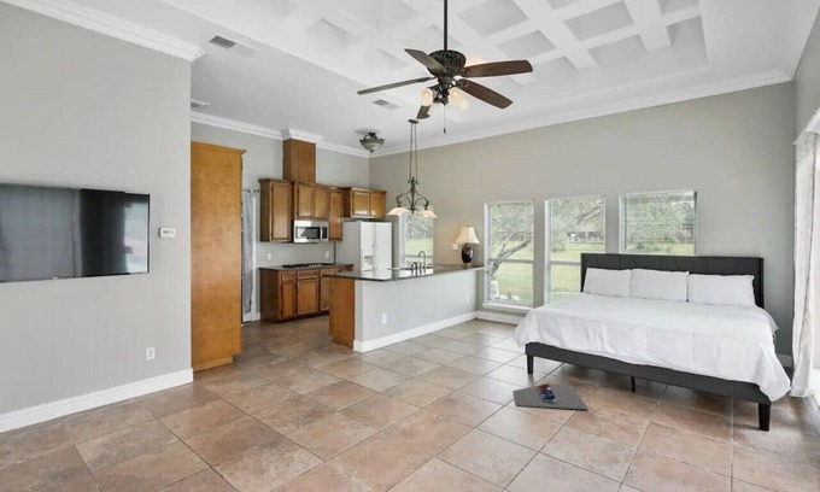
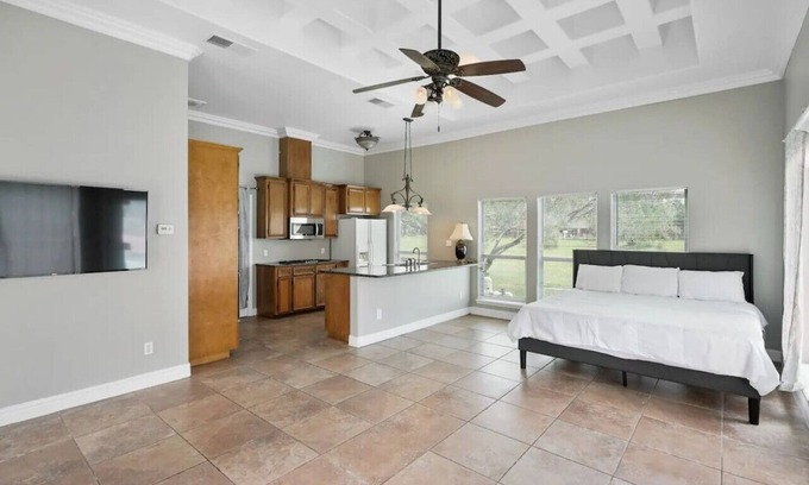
- shoe [511,382,588,410]
